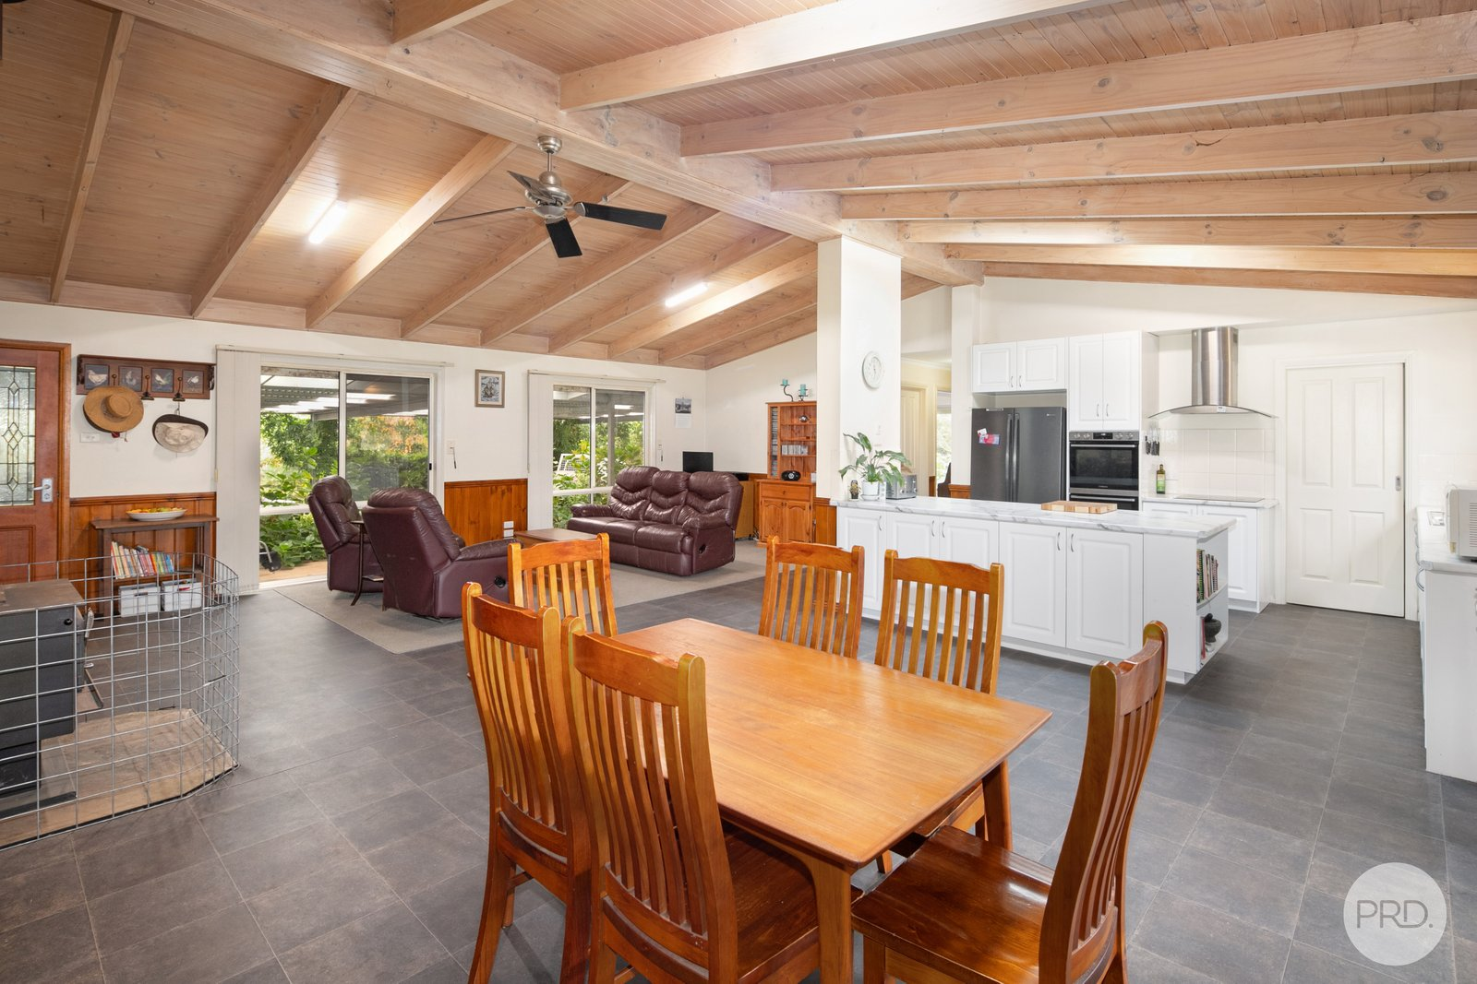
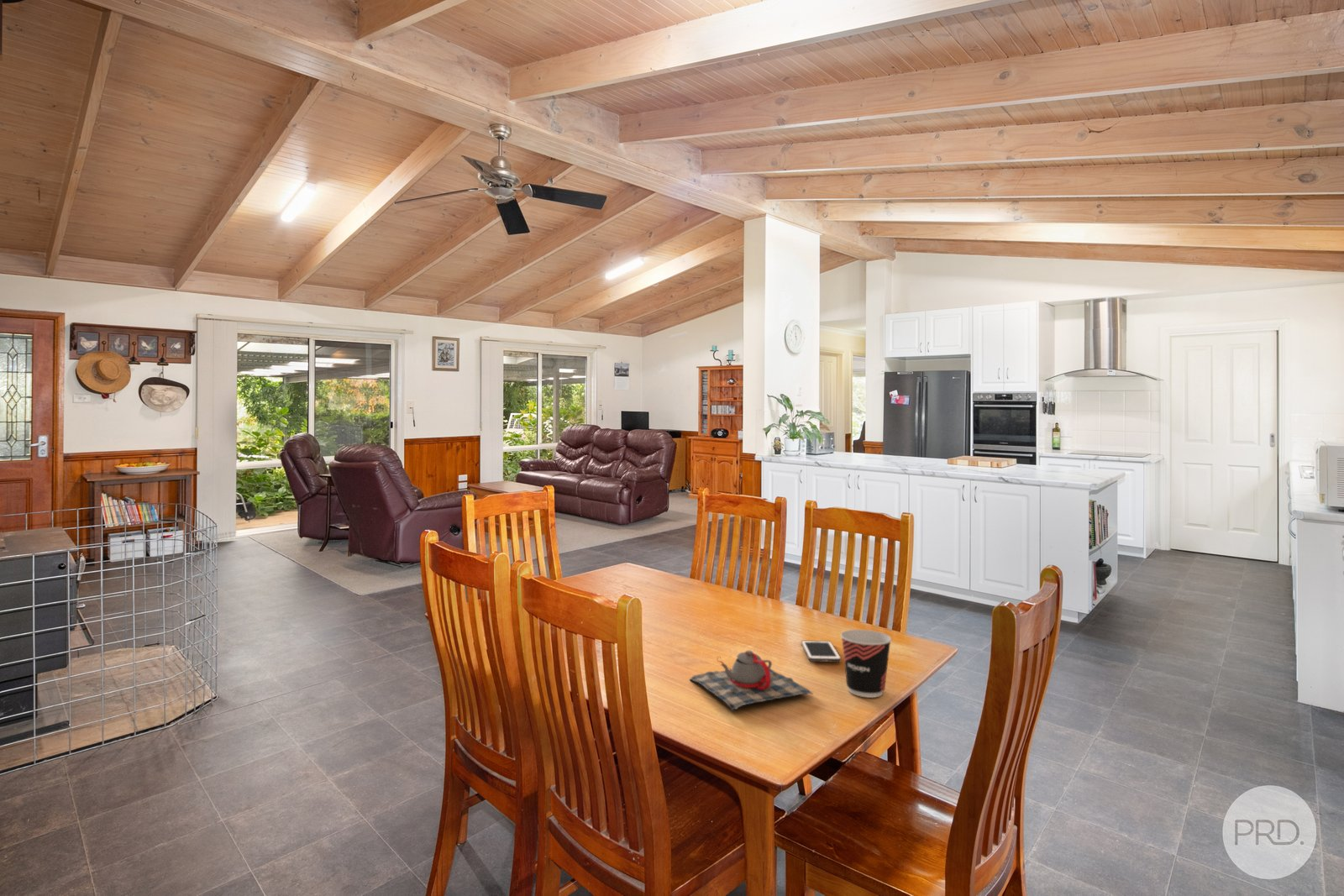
+ teapot [688,650,814,711]
+ cell phone [801,640,842,663]
+ cup [840,629,893,699]
